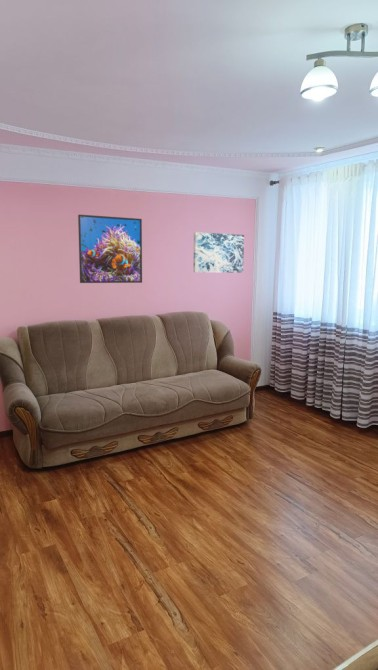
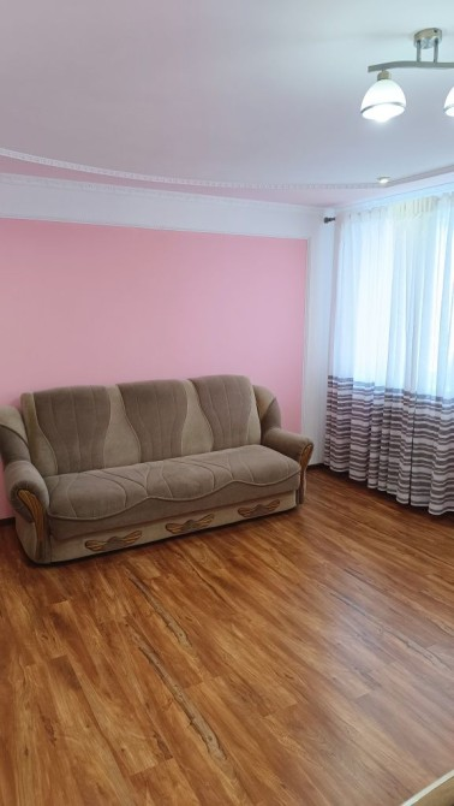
- wall art [192,231,245,274]
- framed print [77,214,143,284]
